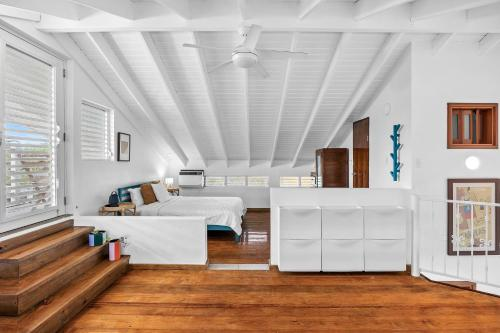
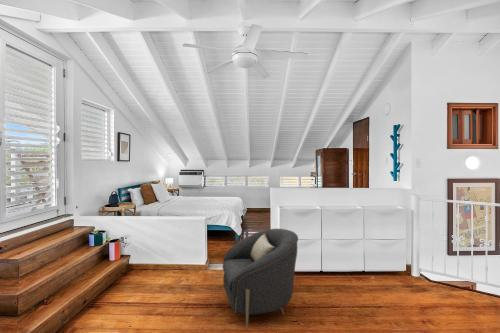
+ armchair [222,228,299,331]
